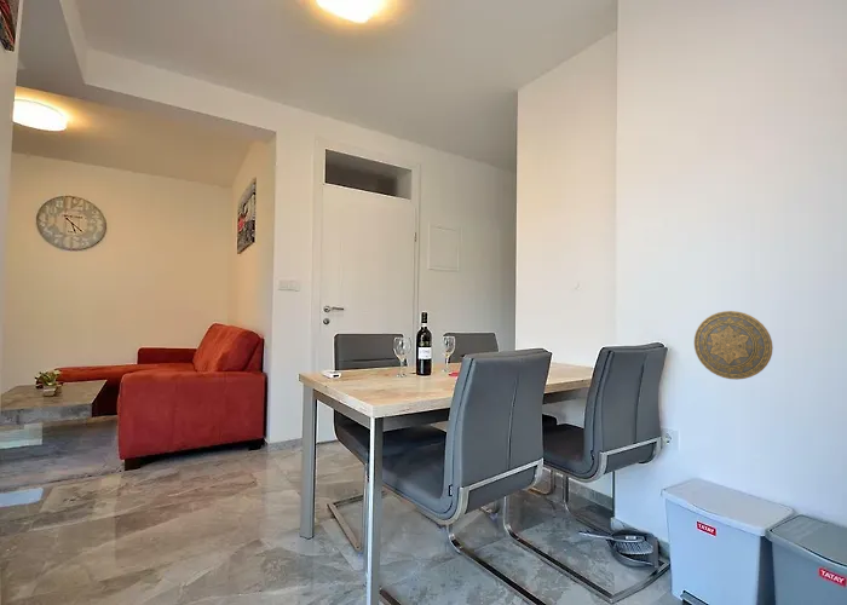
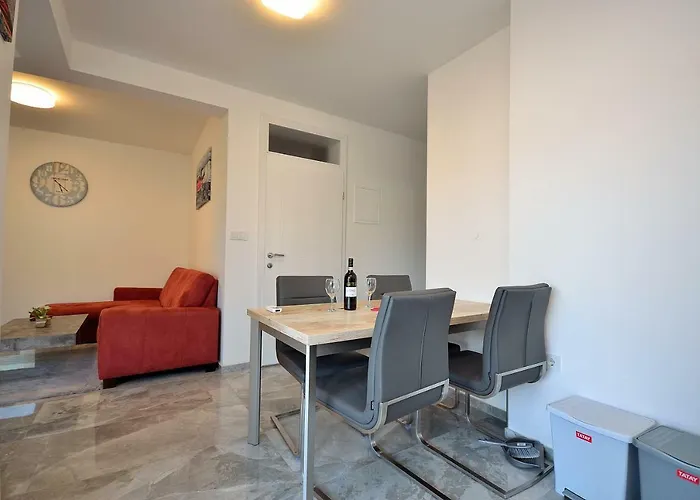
- decorative plate [693,310,774,381]
